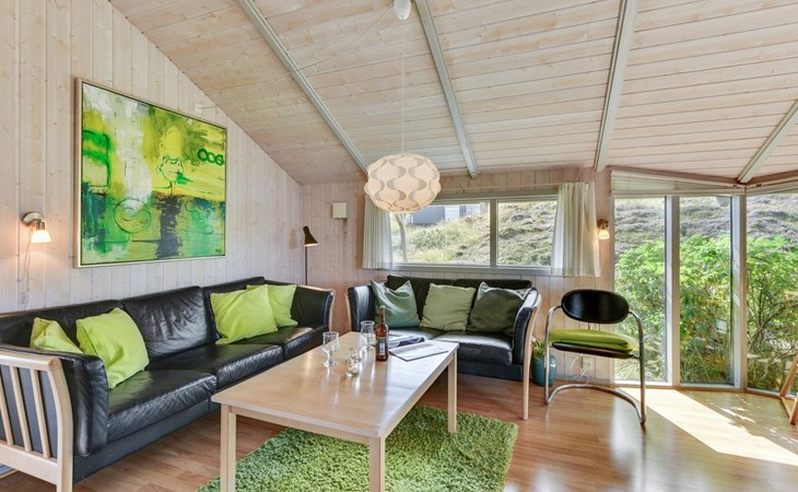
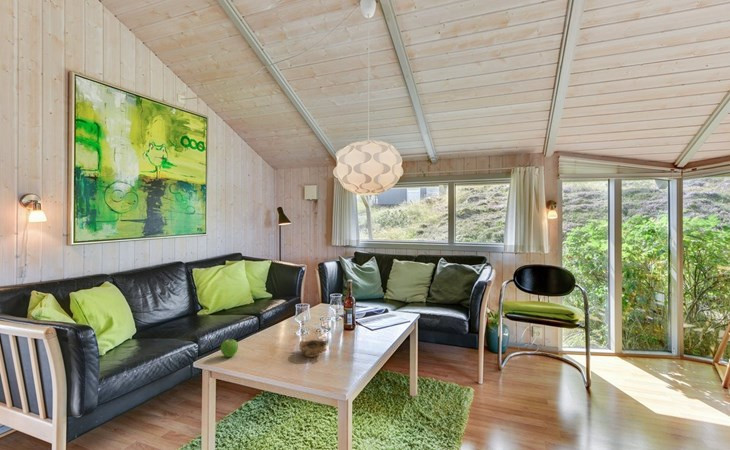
+ fruit [220,338,239,358]
+ bowl [298,339,328,358]
